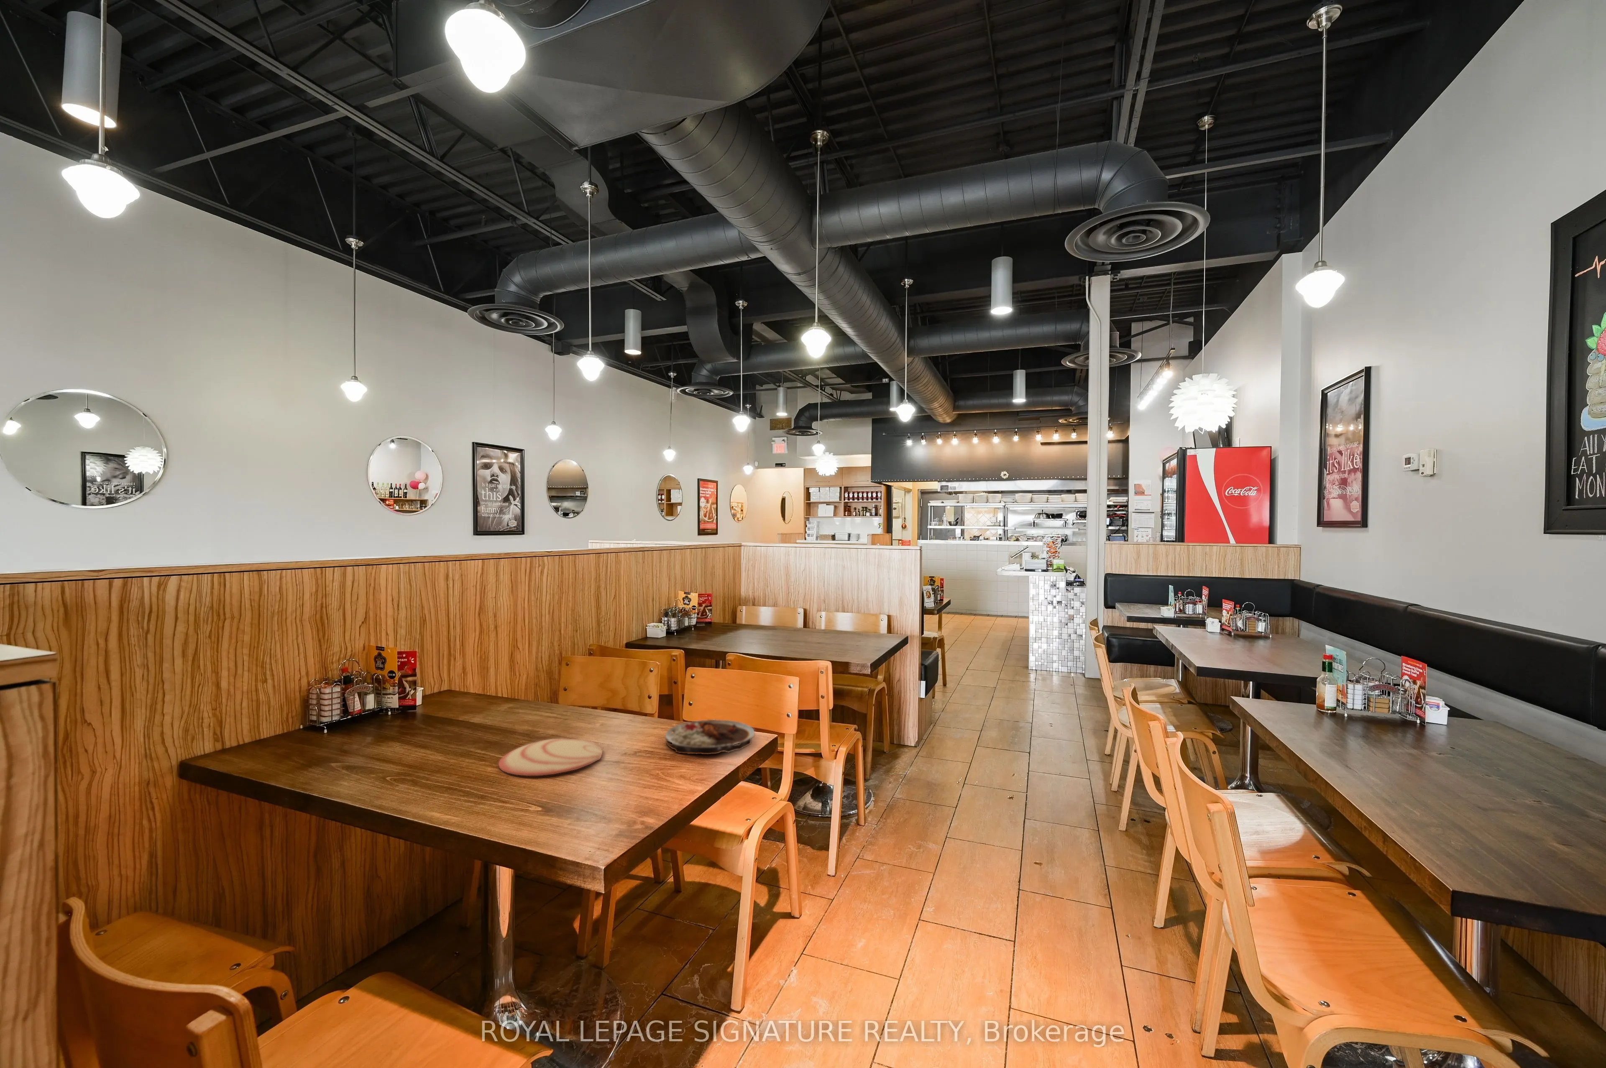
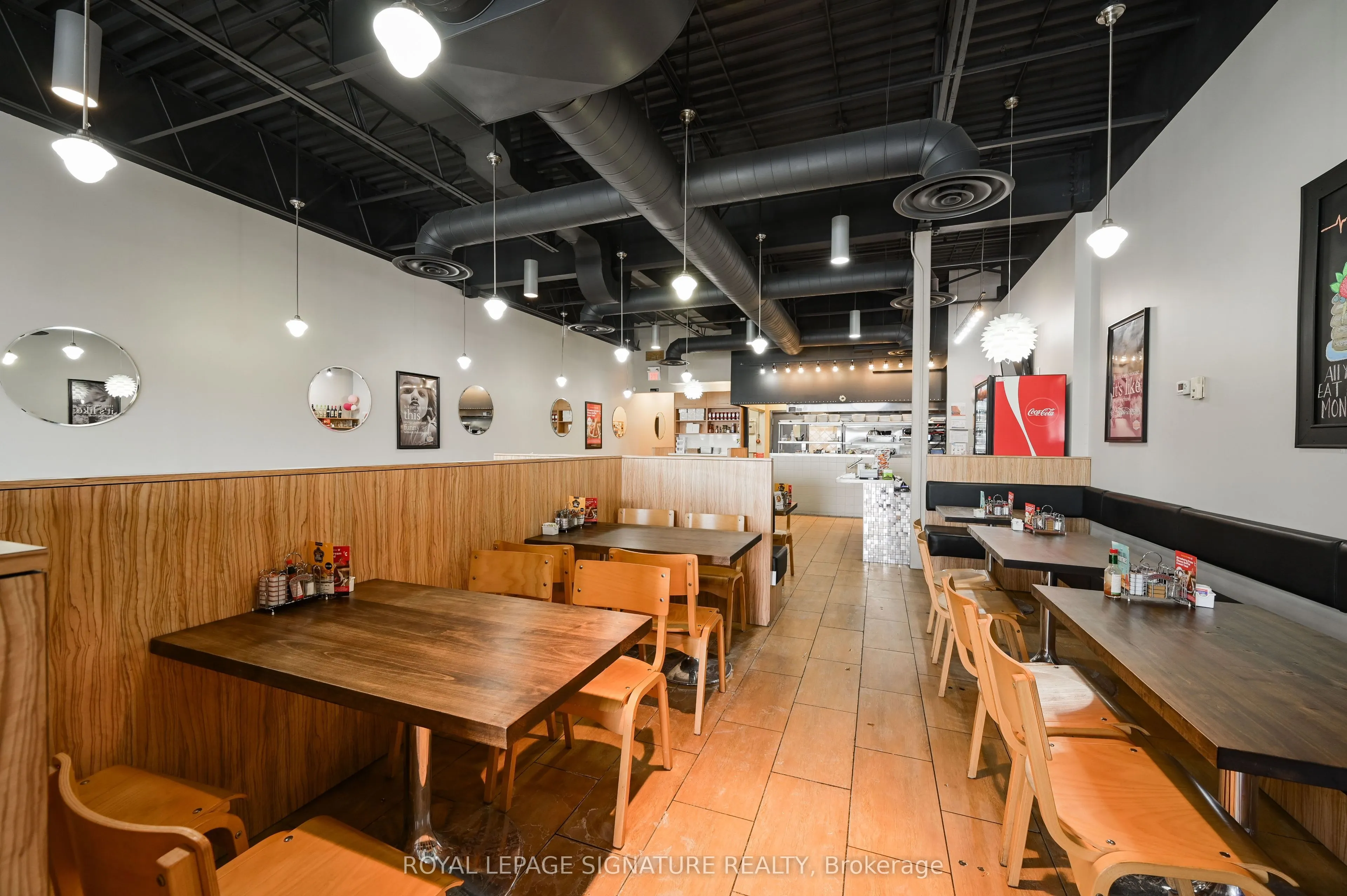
- plate [498,738,603,776]
- plate [665,719,755,755]
